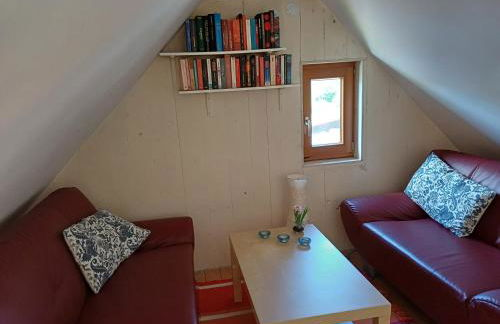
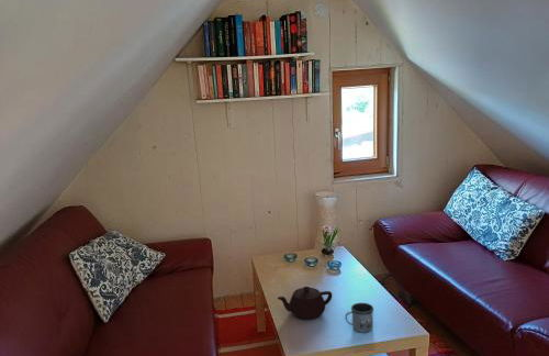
+ mug [345,302,374,334]
+ teapot [277,286,334,321]
